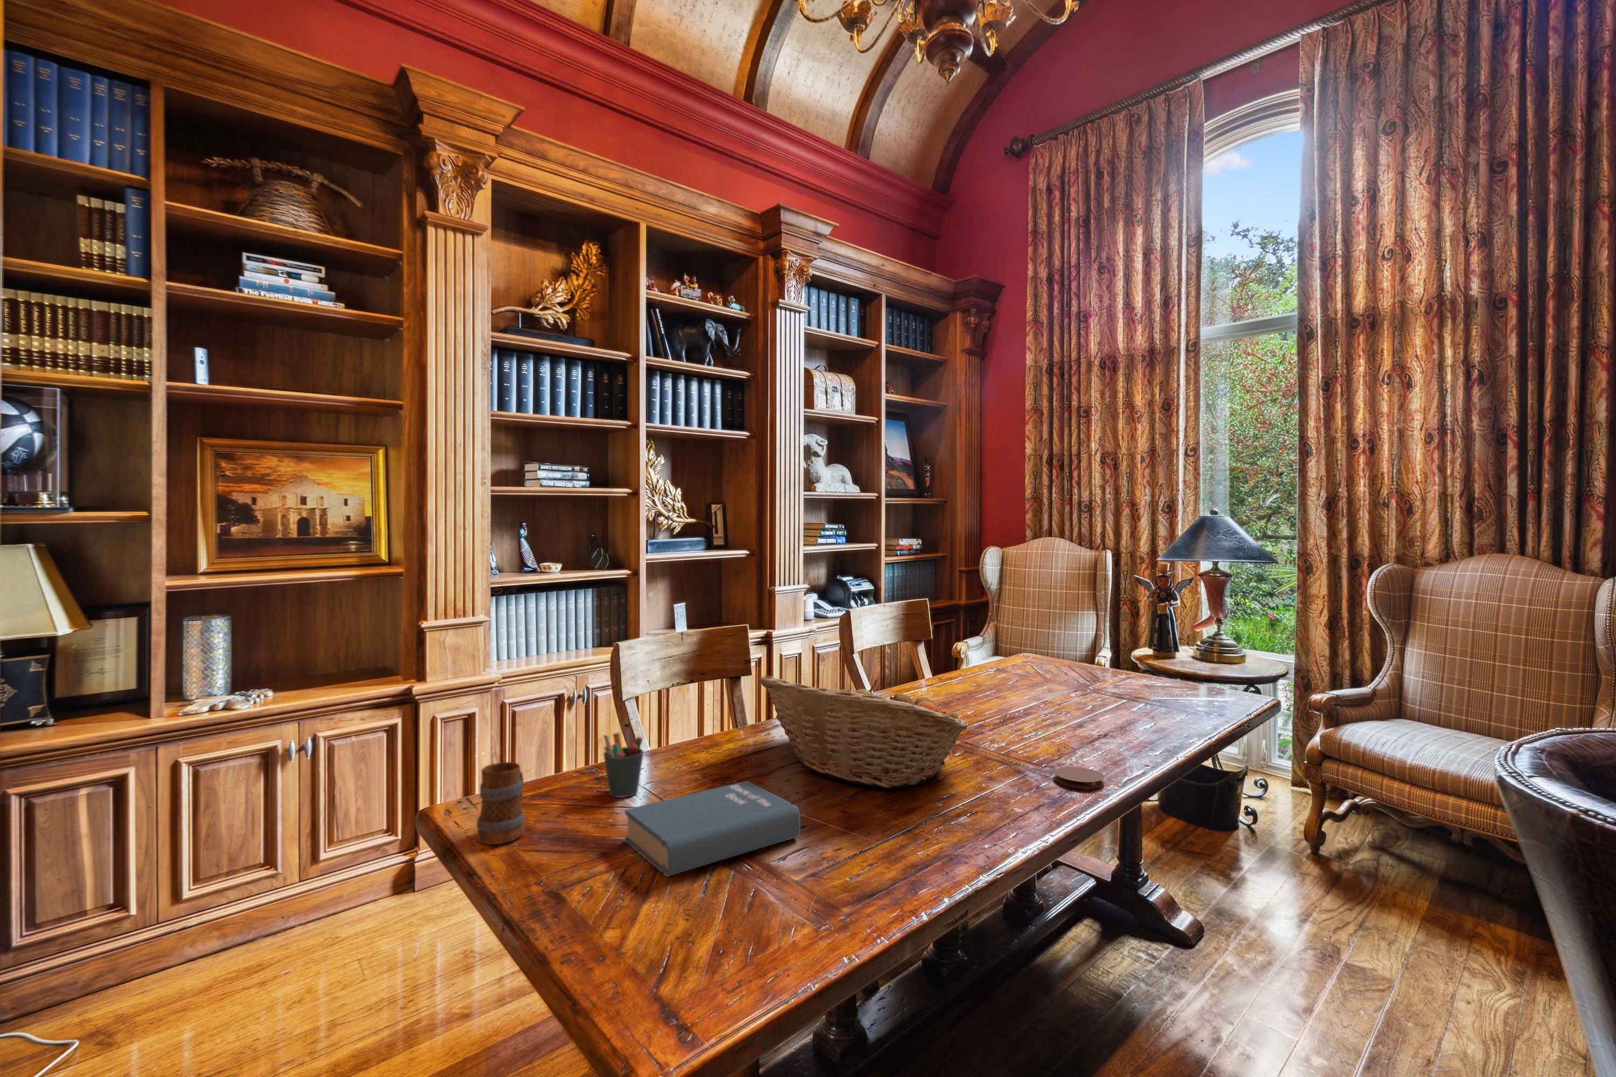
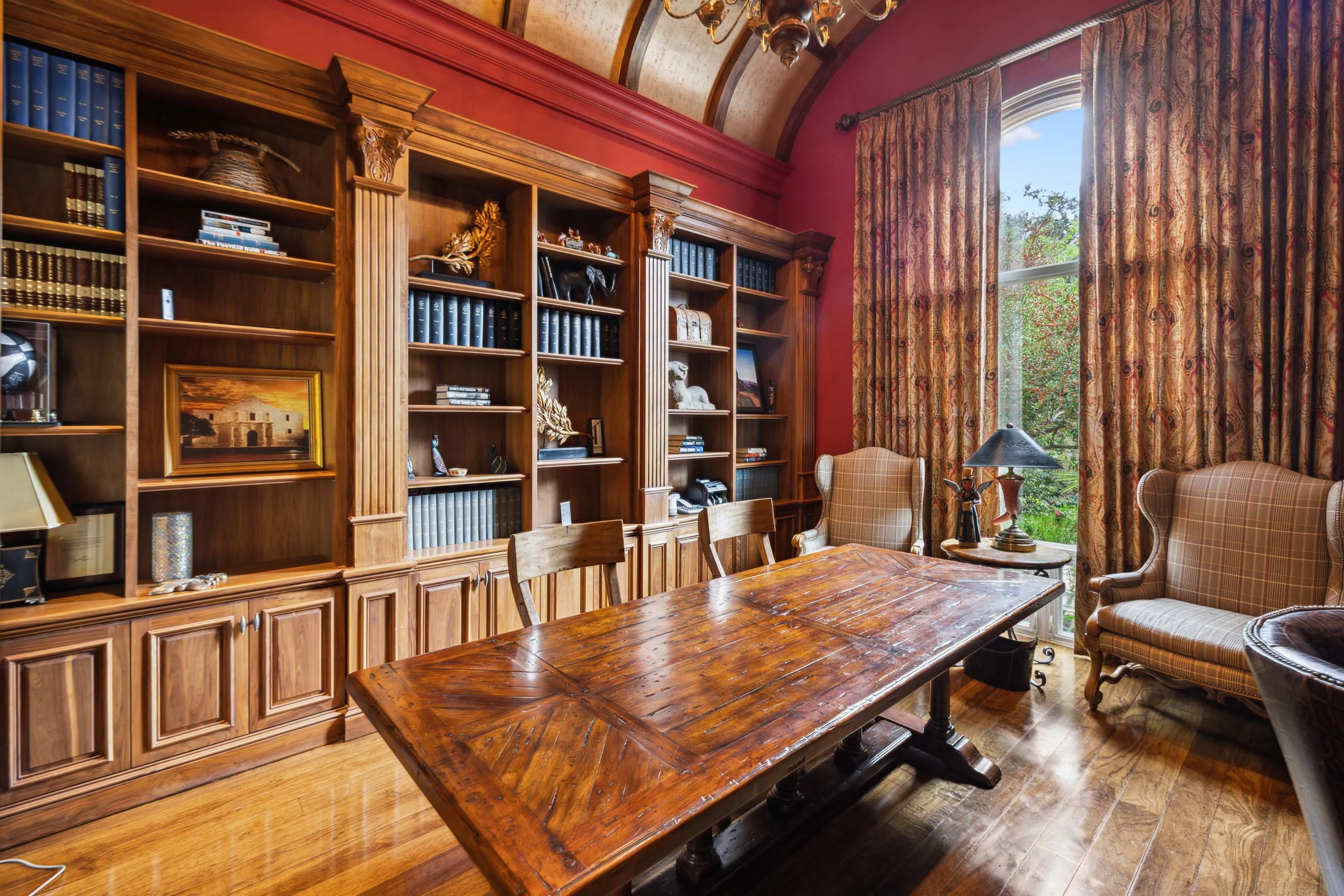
- book [624,780,801,877]
- fruit basket [758,676,969,789]
- coaster [1054,767,1105,790]
- mug [476,761,527,845]
- pen holder [602,732,644,798]
